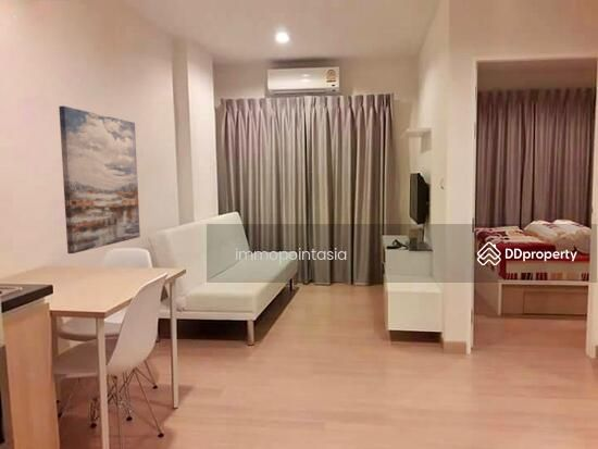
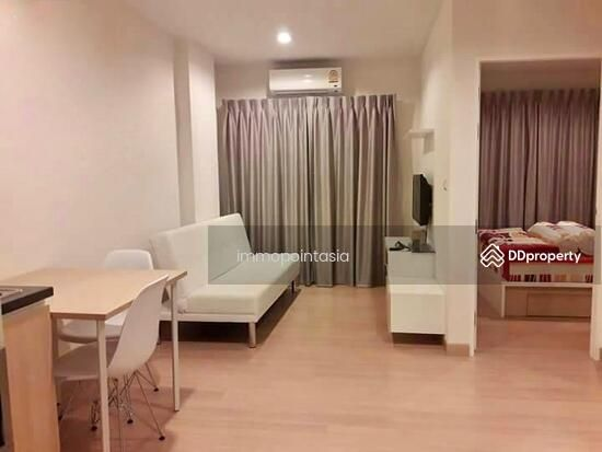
- wall art [58,105,141,254]
